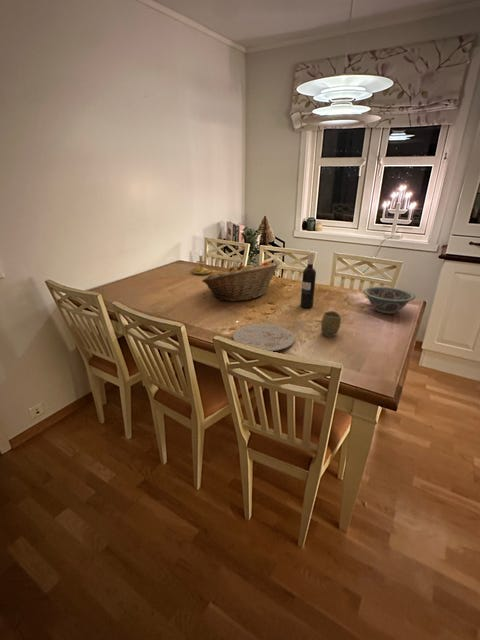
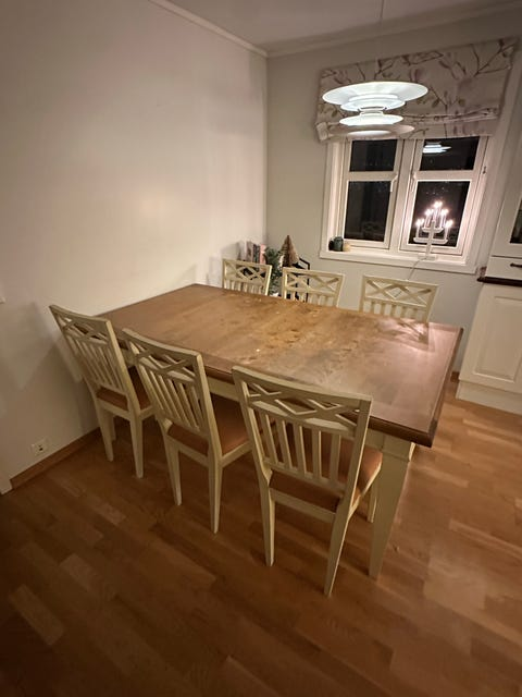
- fruit basket [201,260,282,302]
- cup [320,310,342,338]
- wine bottle [299,251,317,309]
- bowl [362,286,416,315]
- plate [232,323,296,352]
- candle holder [190,248,213,276]
